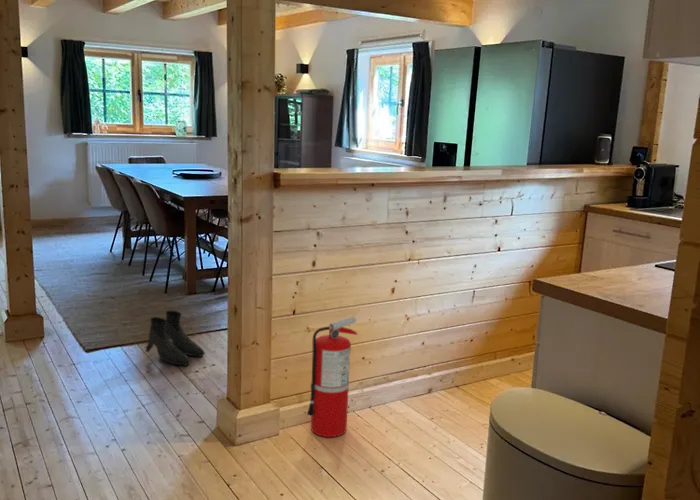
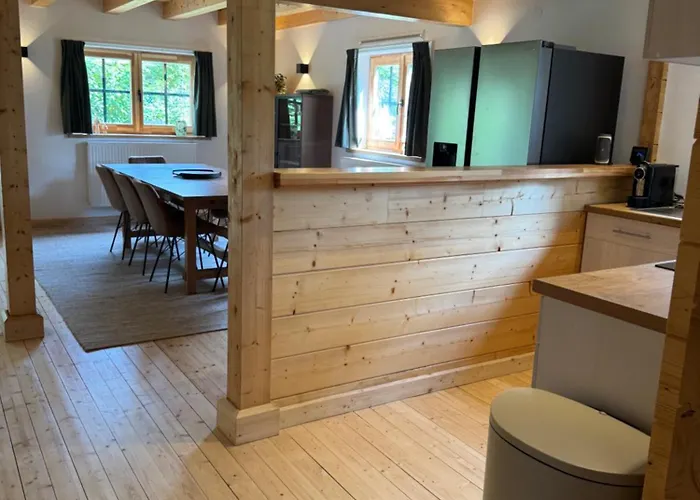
- fire extinguisher [306,315,358,438]
- boots [145,310,206,367]
